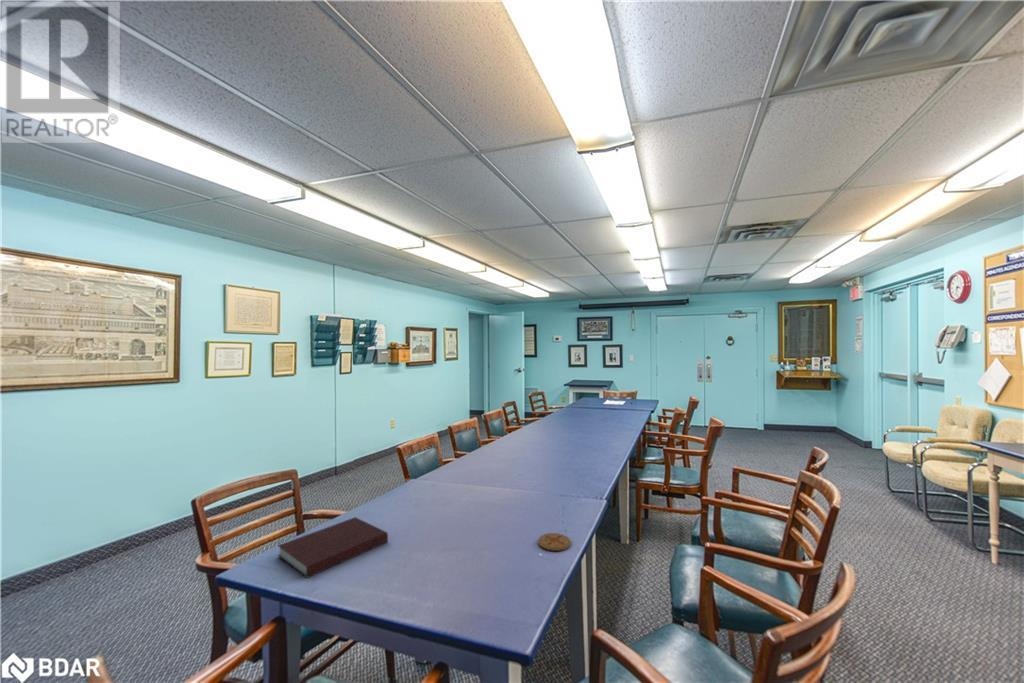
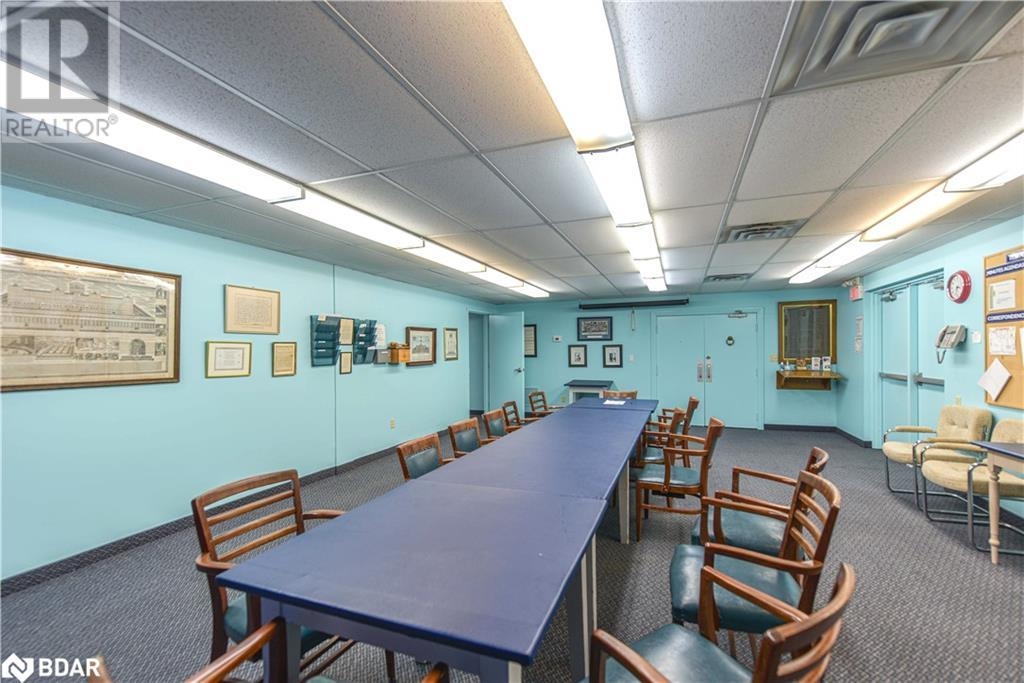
- notebook [277,516,389,579]
- coaster [537,532,572,552]
